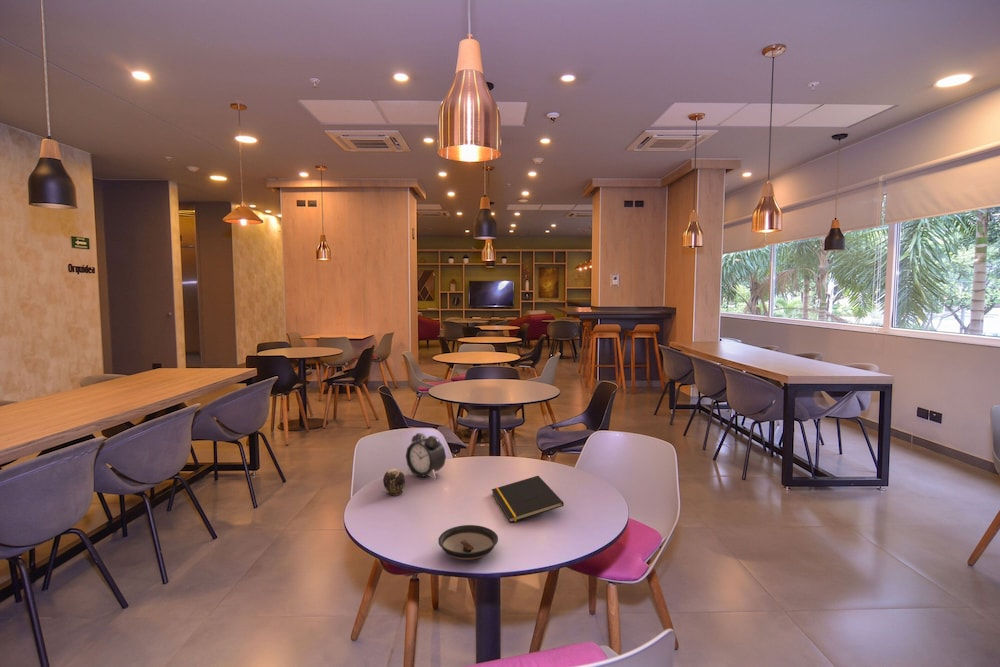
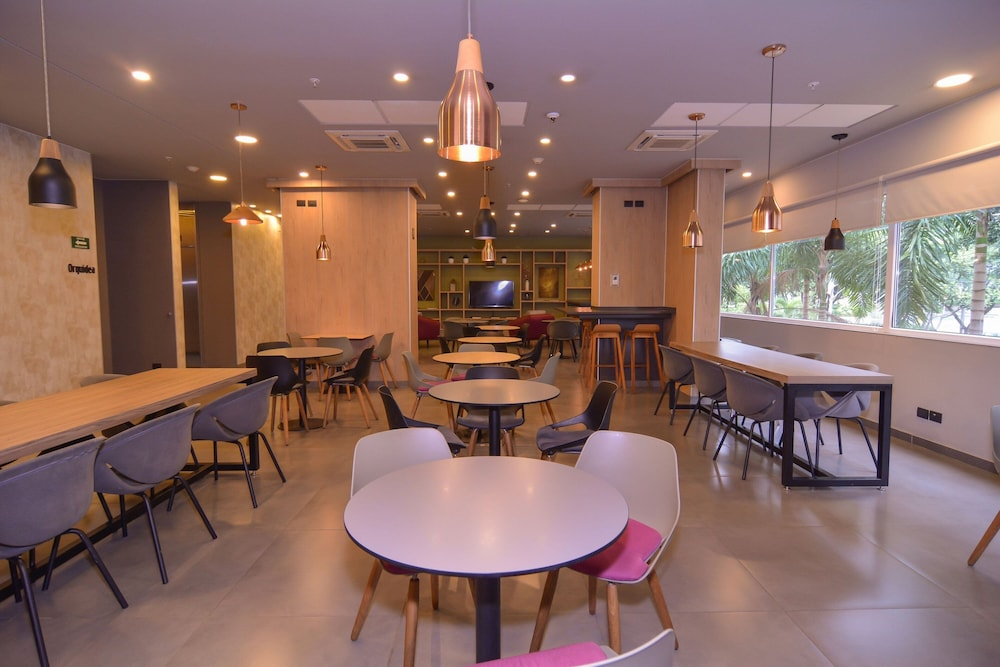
- decorative egg [382,467,406,497]
- saucer [437,524,499,561]
- alarm clock [405,432,447,481]
- notepad [491,475,565,524]
